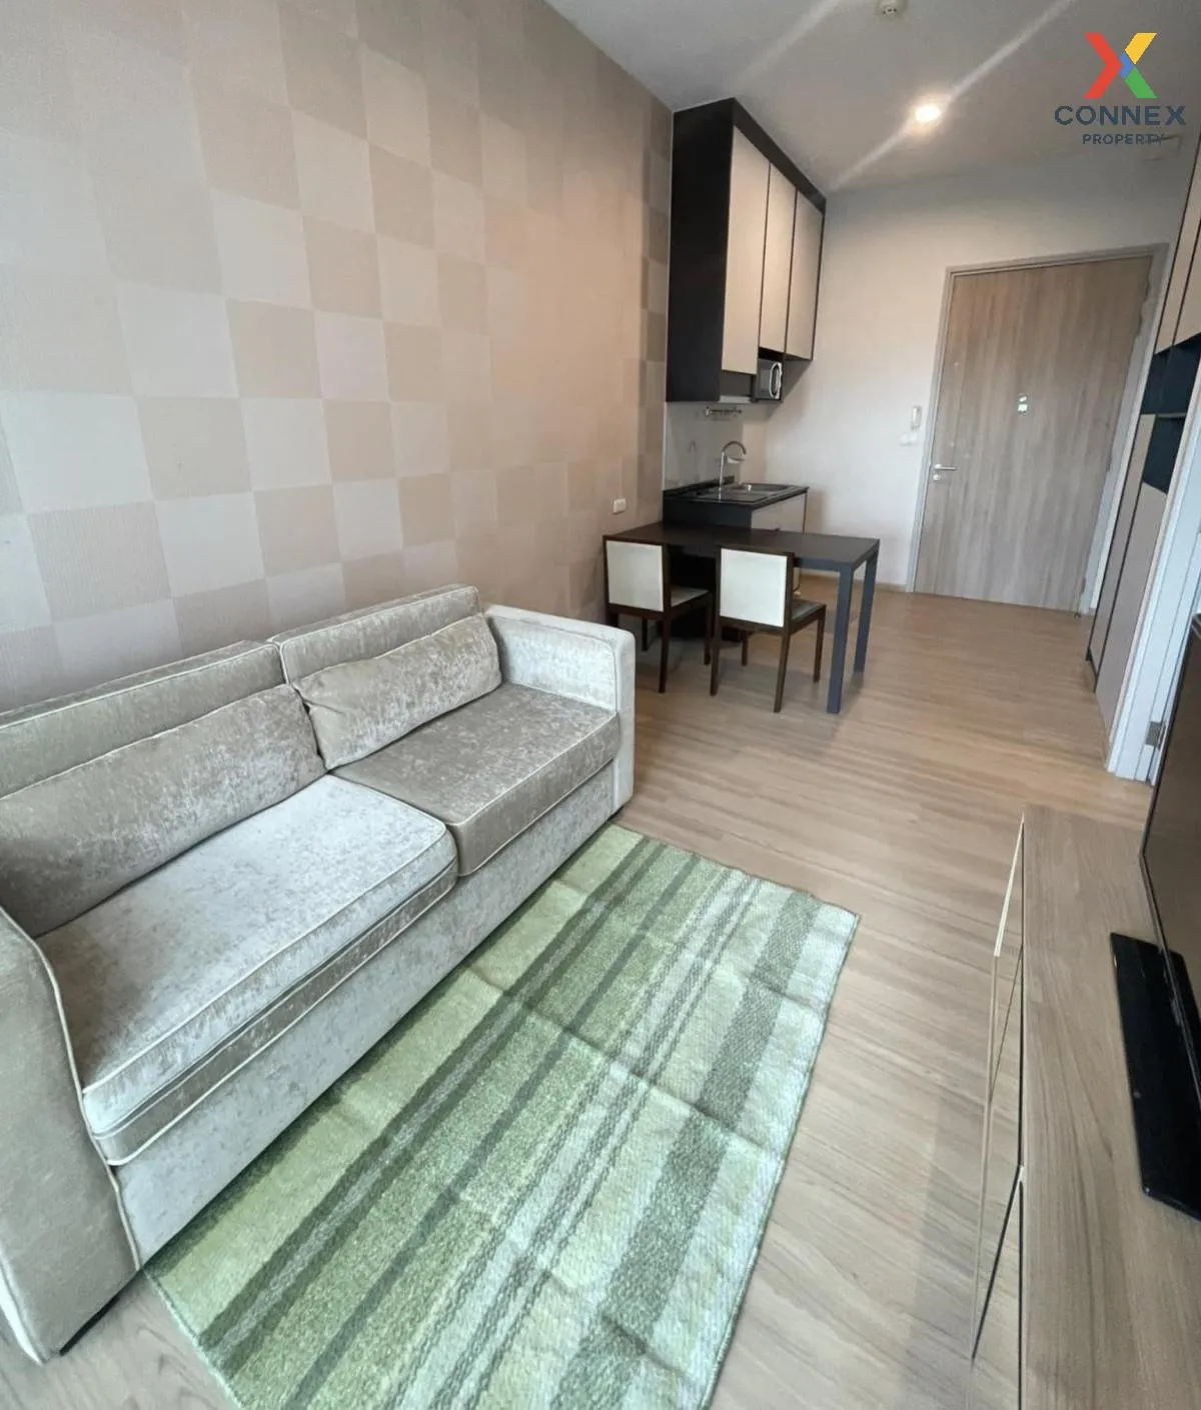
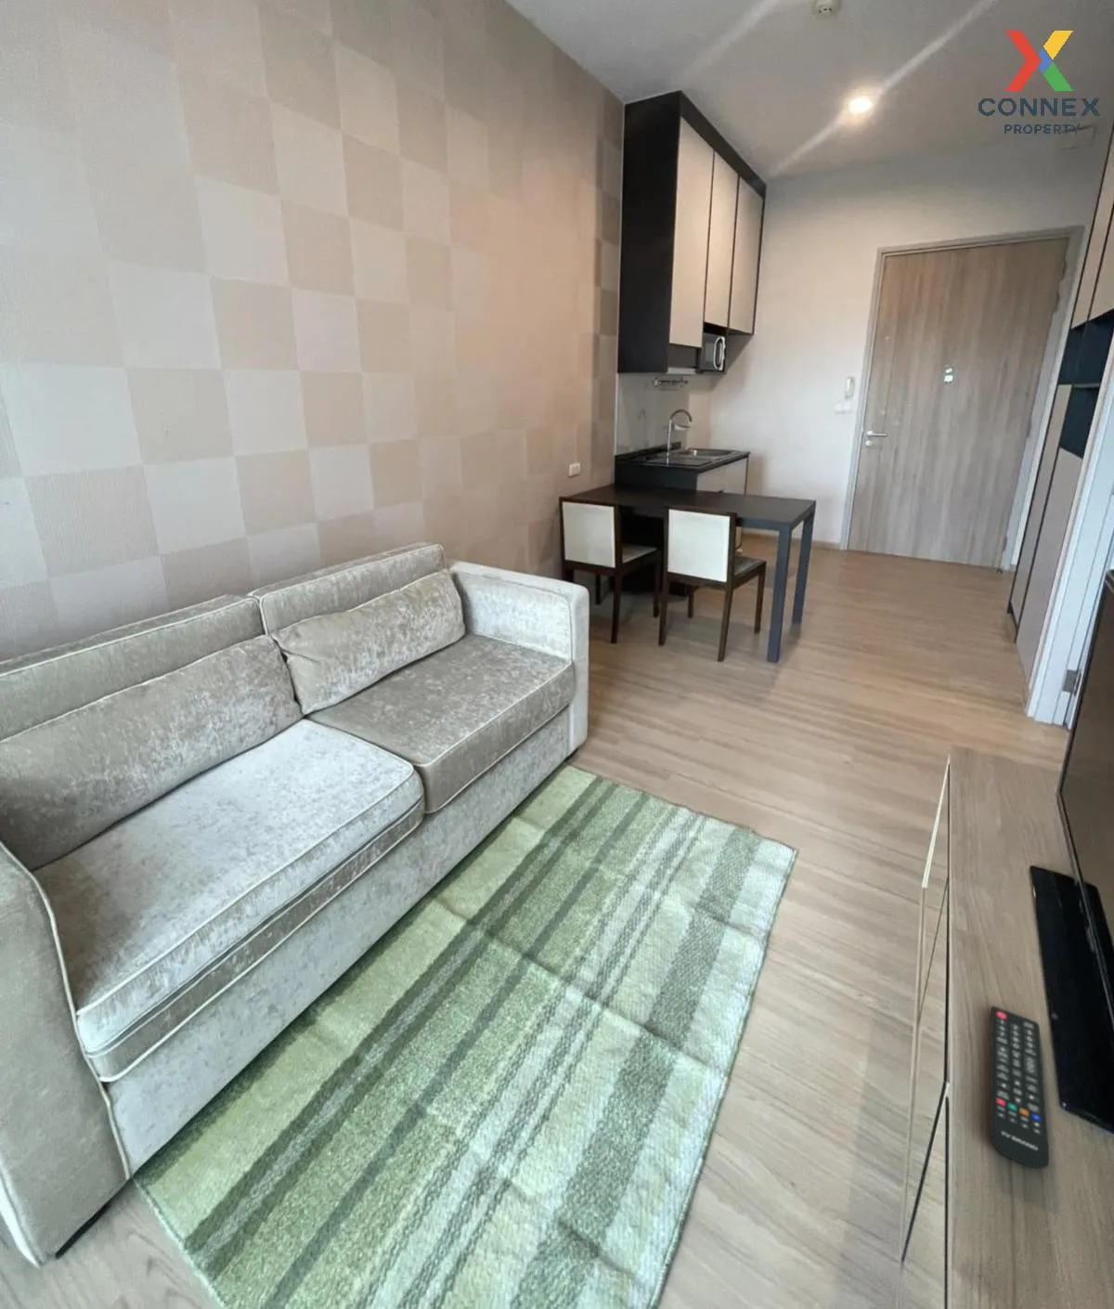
+ remote control [989,1005,1050,1170]
